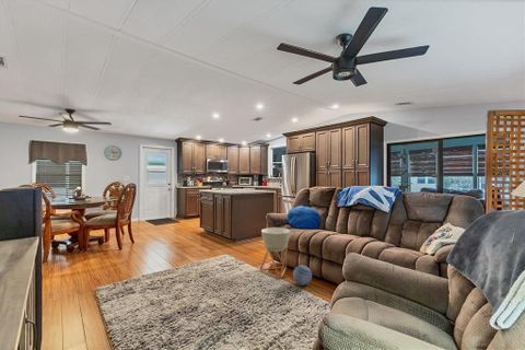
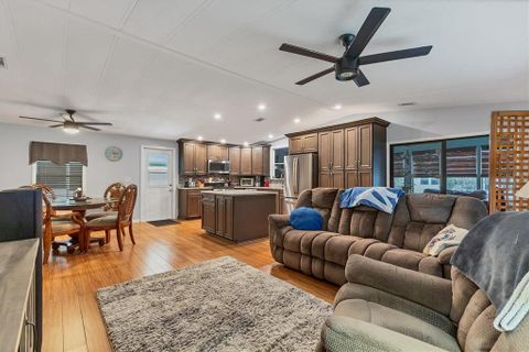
- decorative ball [292,264,313,287]
- planter [259,226,291,279]
